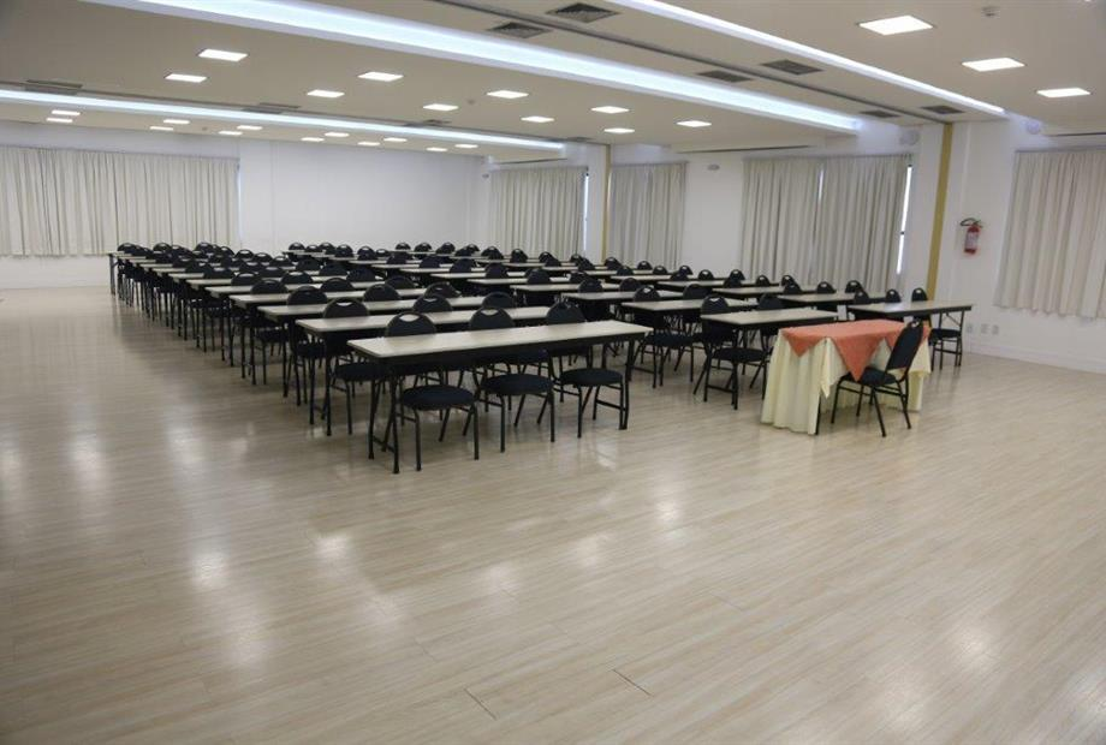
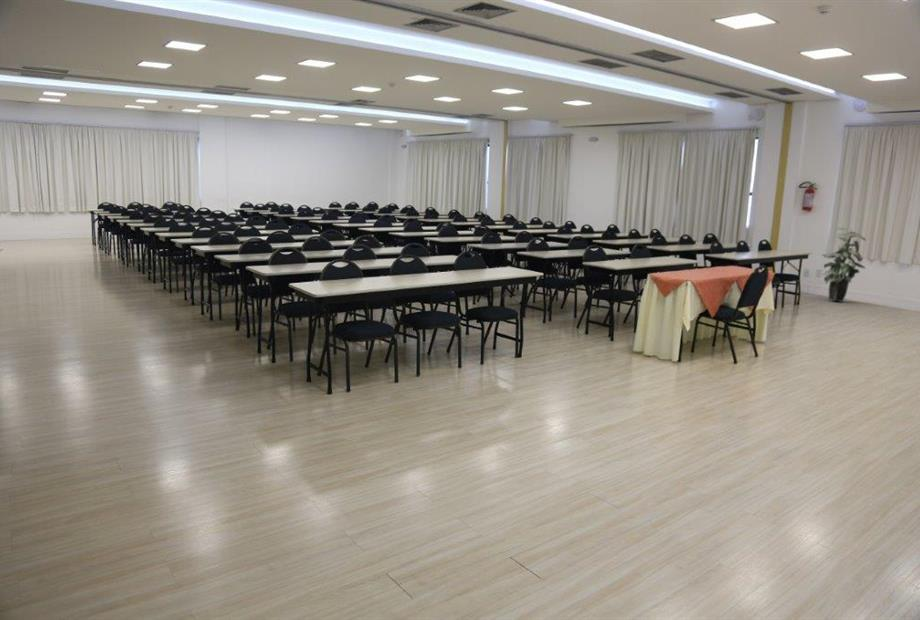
+ indoor plant [821,227,867,303]
